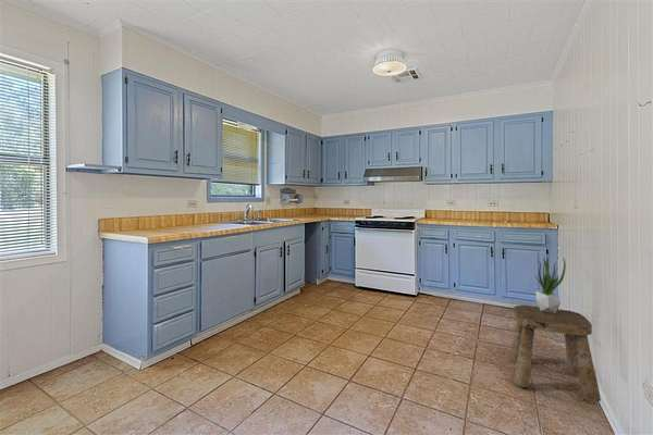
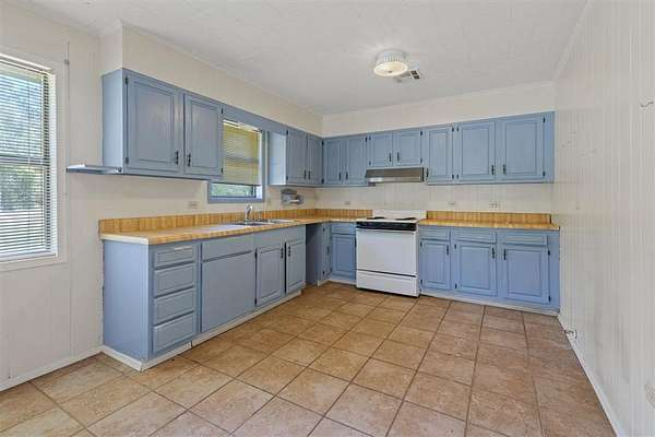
- stool [509,304,602,403]
- potted plant [534,254,567,313]
